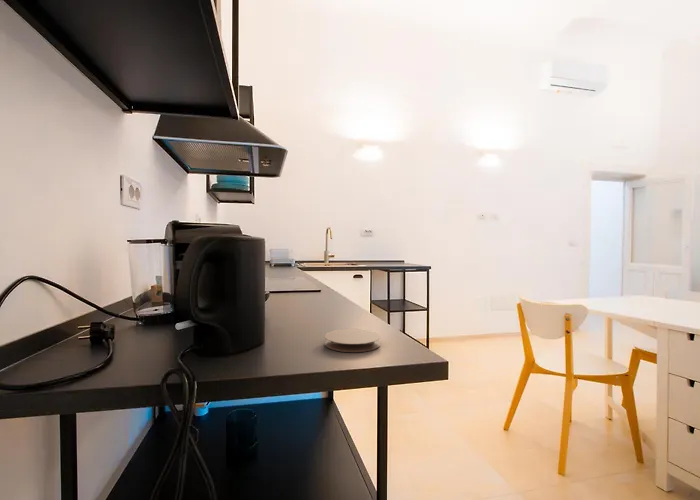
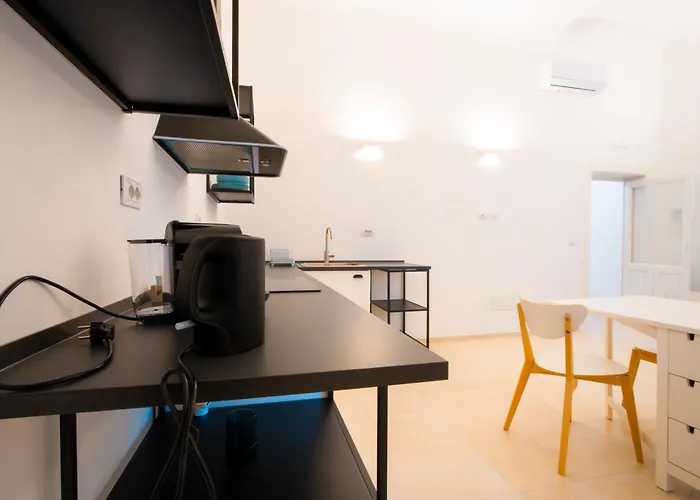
- coaster [324,328,381,353]
